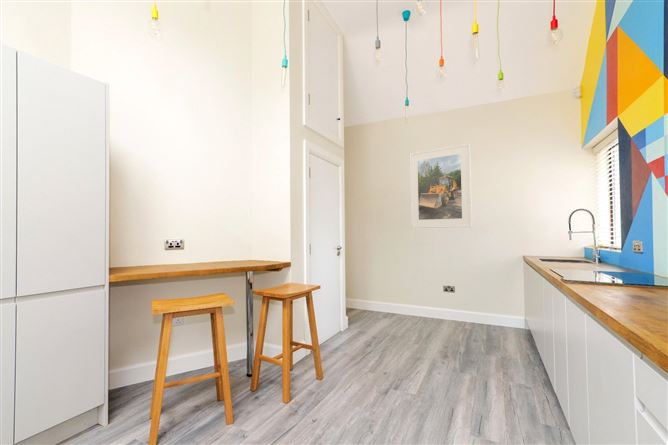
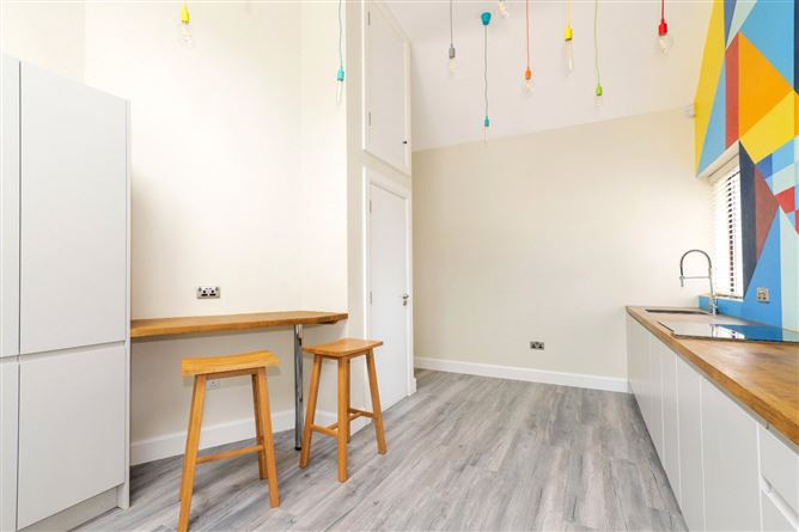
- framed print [409,142,473,229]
